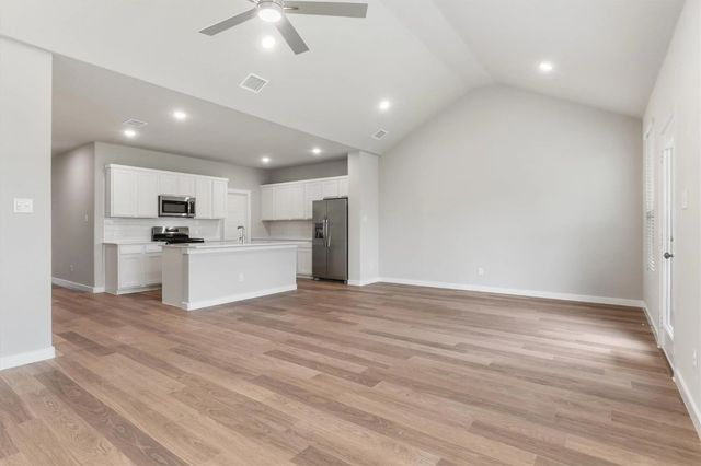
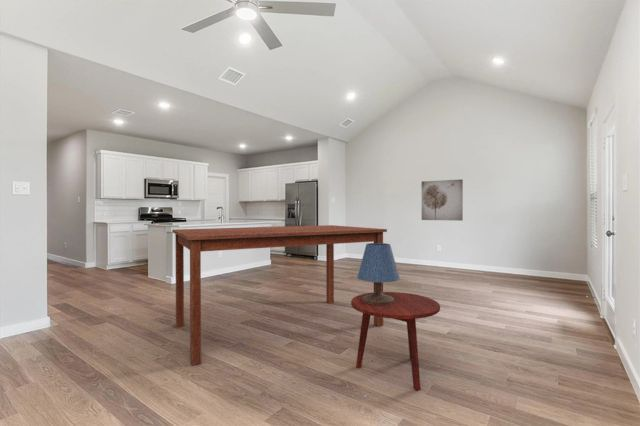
+ dining table [171,224,388,366]
+ side table [350,291,441,391]
+ table lamp [356,242,401,305]
+ wall art [421,178,464,222]
